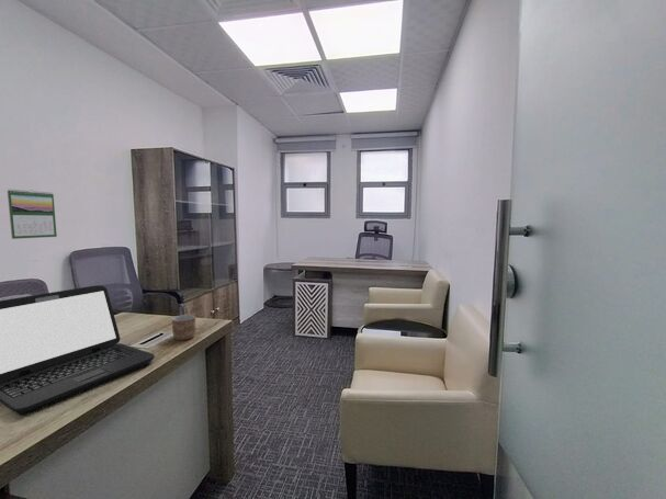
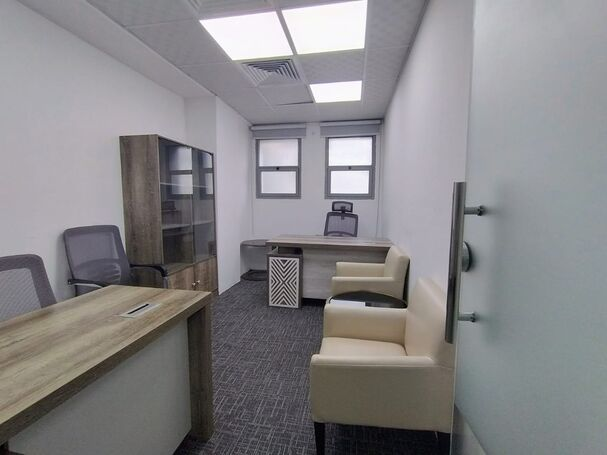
- laptop [0,284,156,417]
- mug [171,314,196,341]
- calendar [7,189,58,240]
